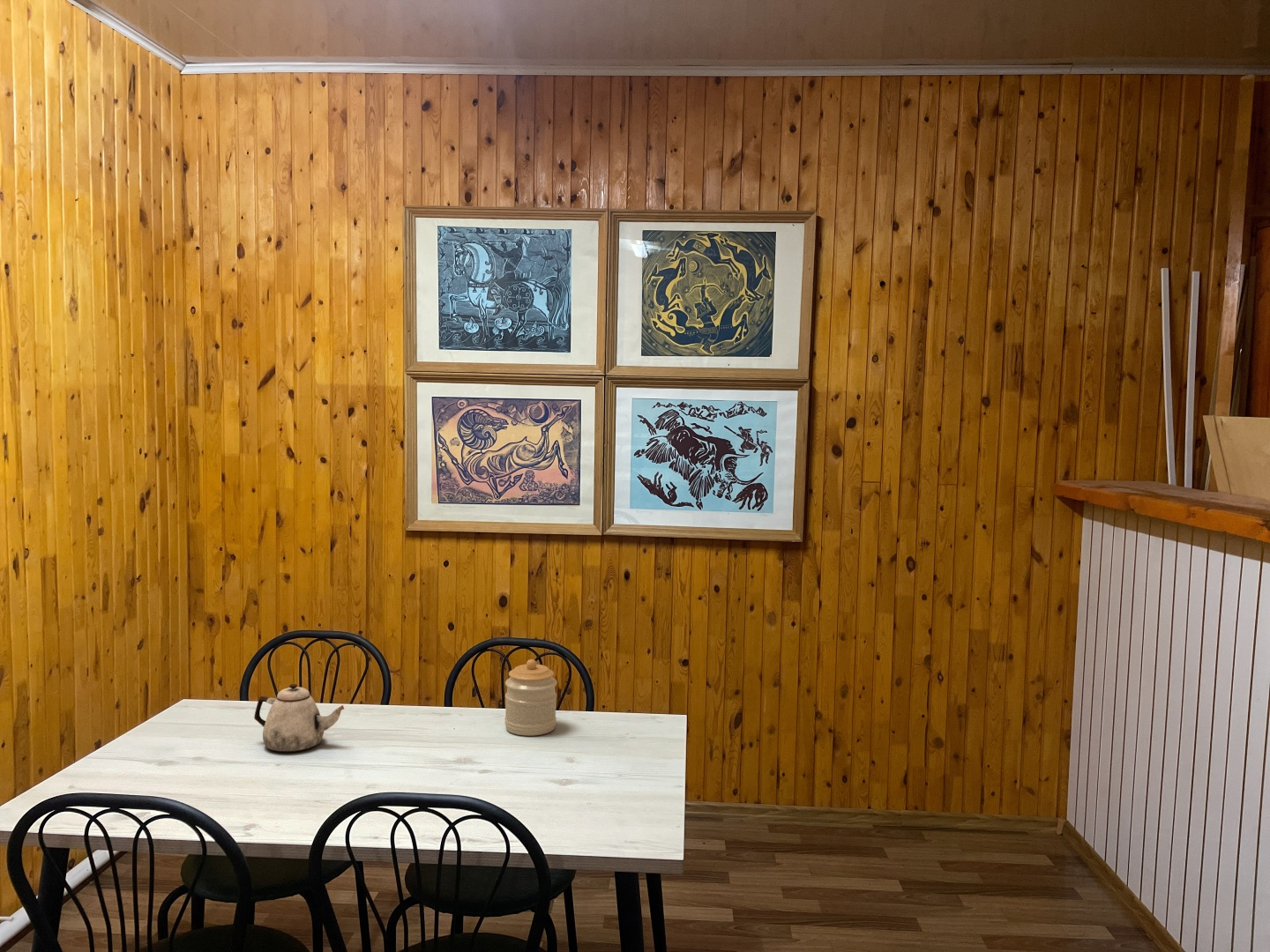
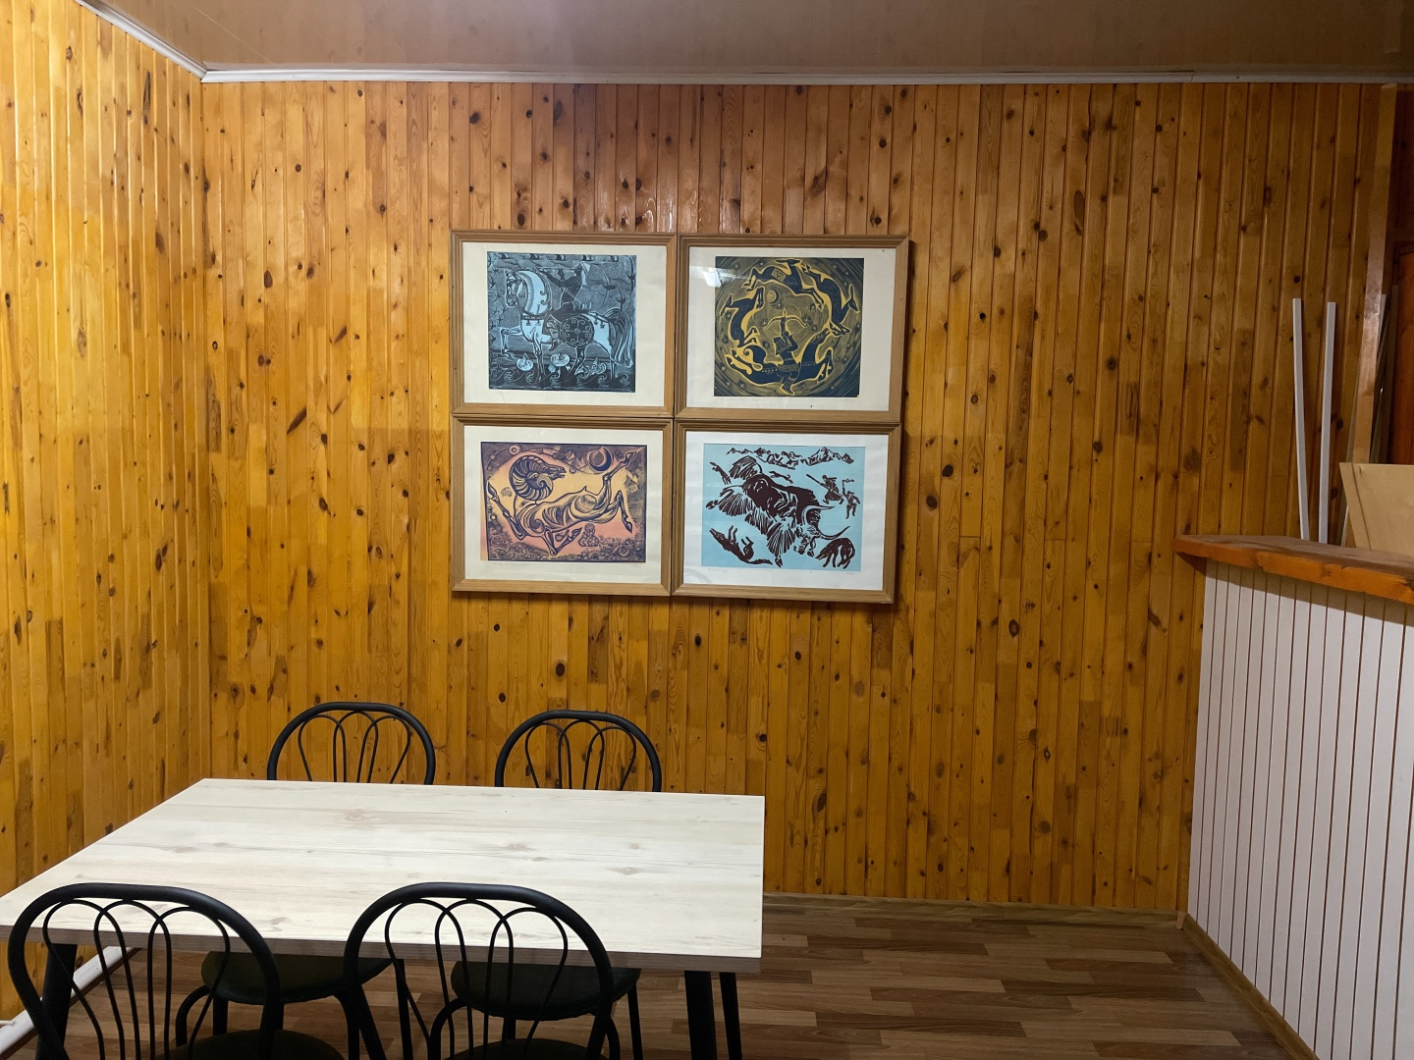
- teapot [253,683,345,753]
- jar [504,658,557,737]
